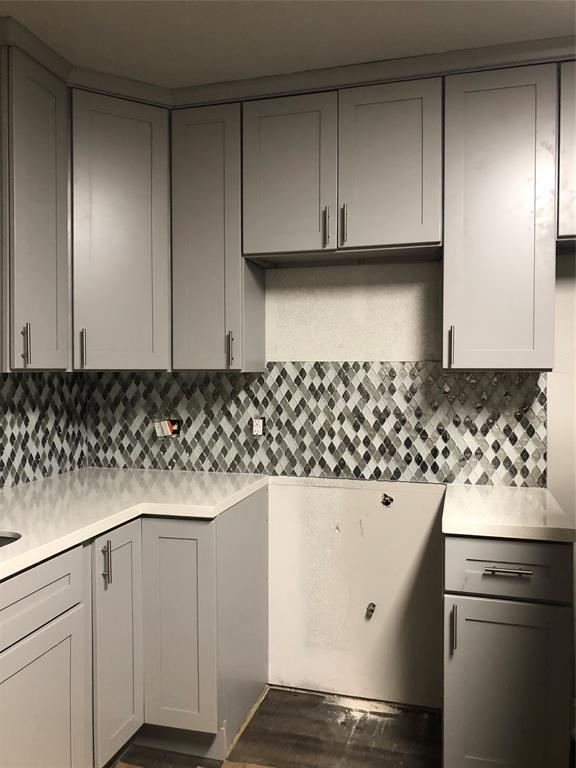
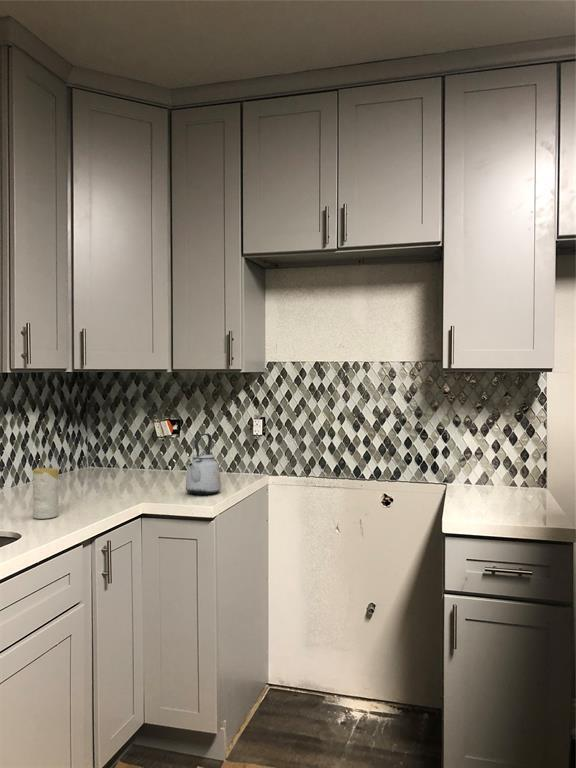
+ kettle [185,433,222,496]
+ candle [32,467,59,520]
